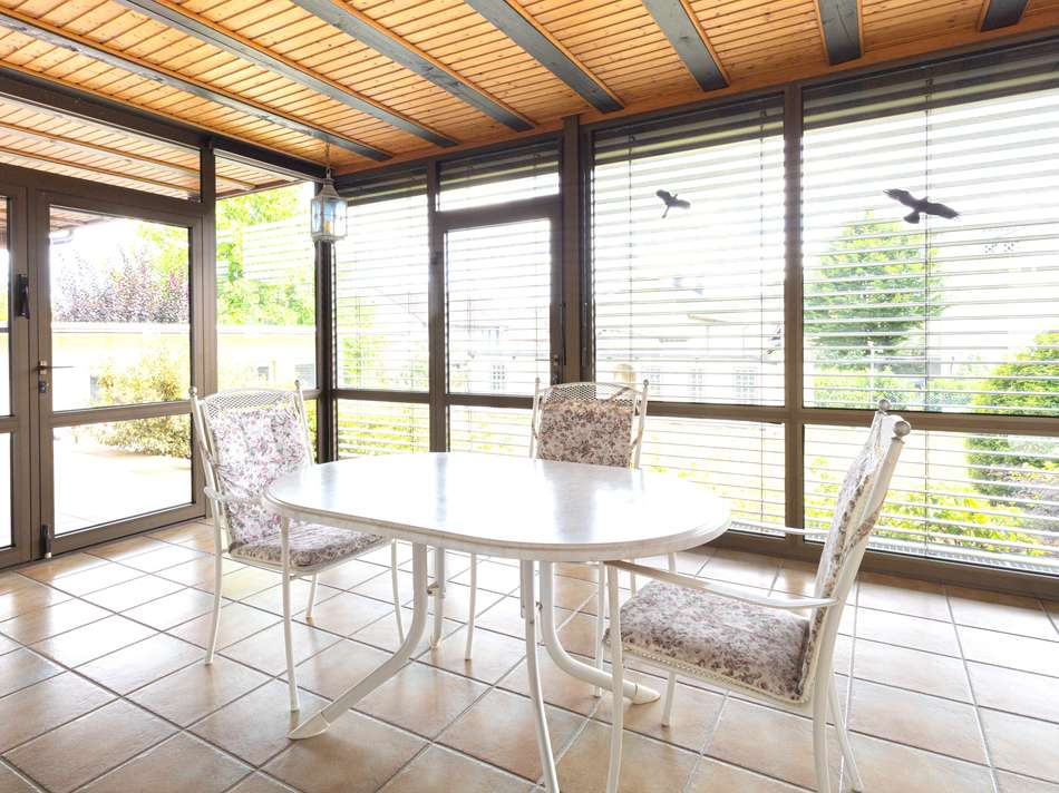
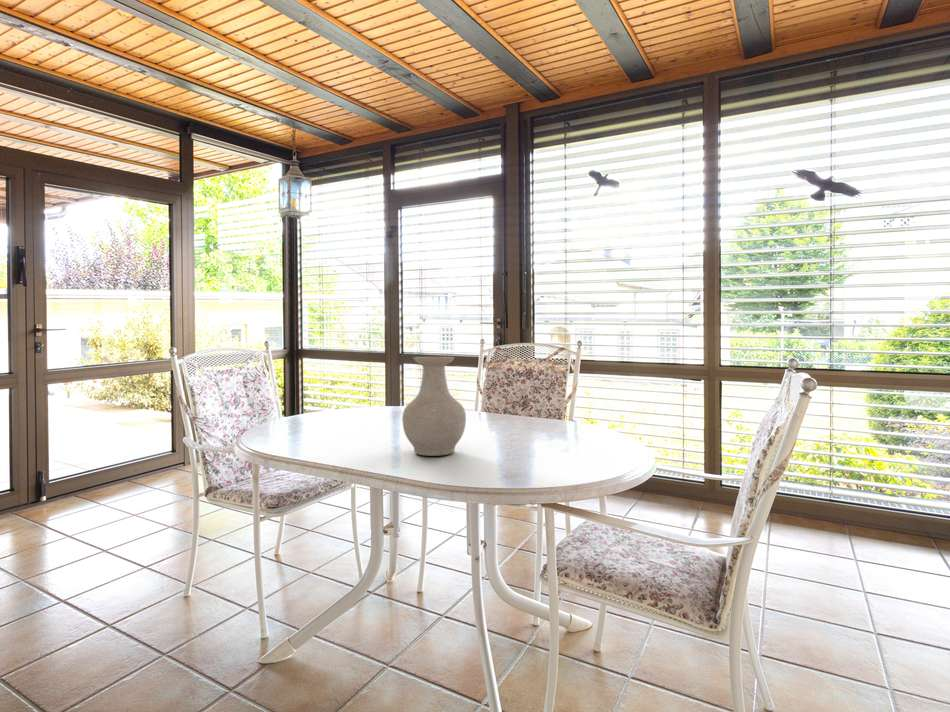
+ vase [401,356,467,457]
